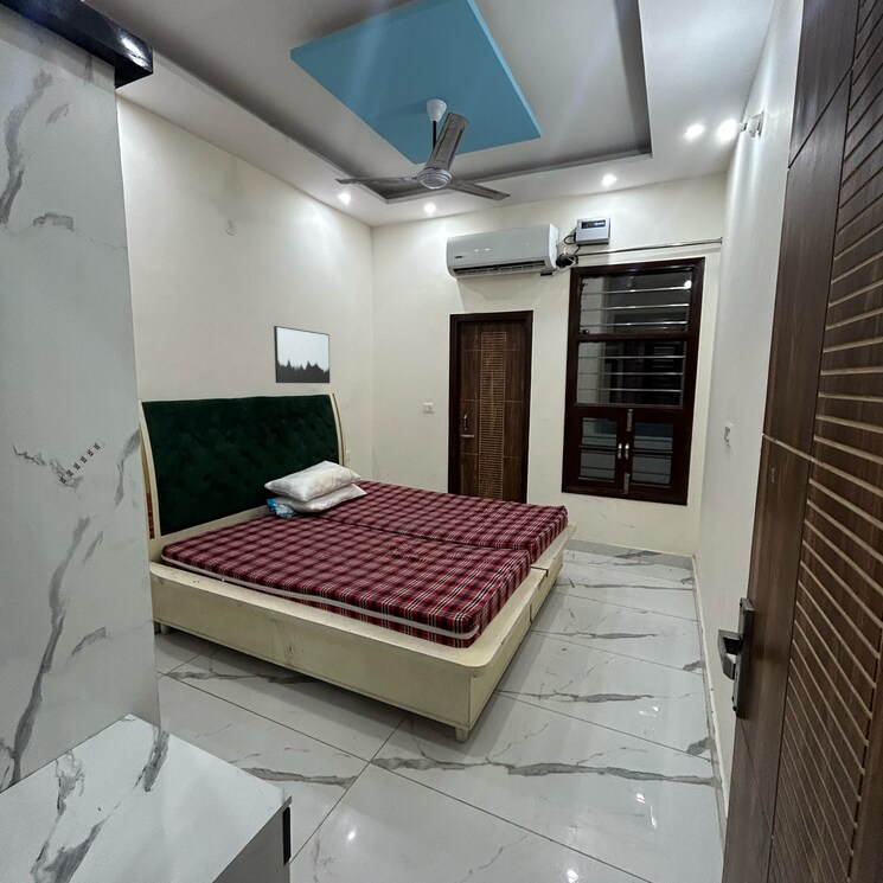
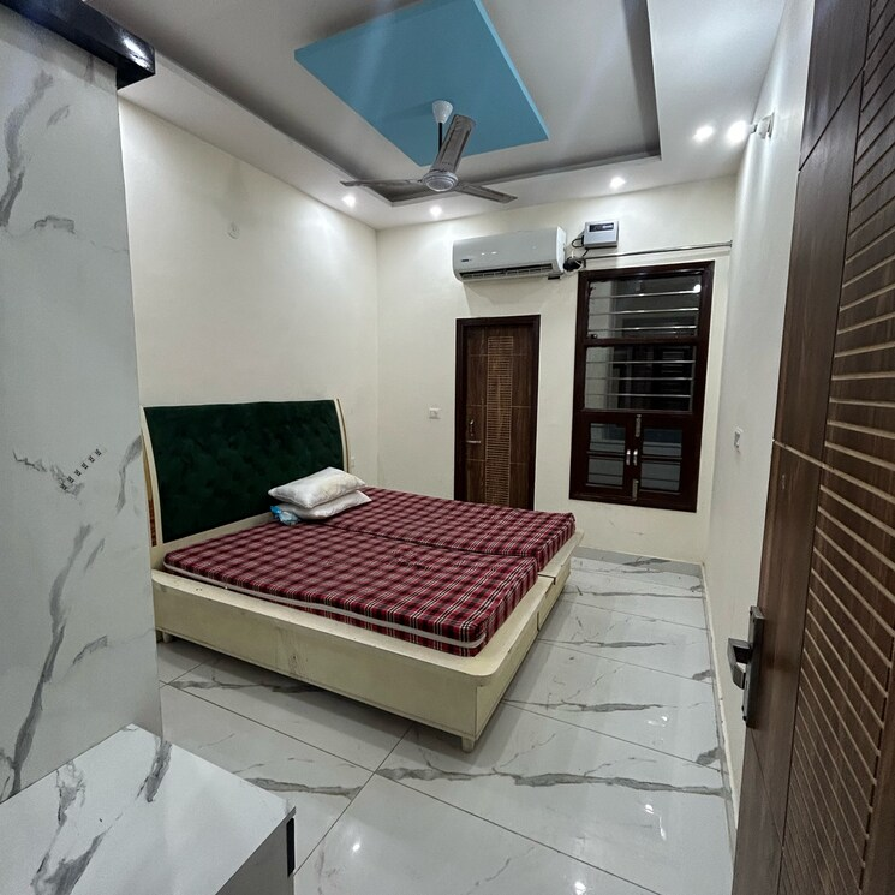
- wall art [273,325,331,384]
